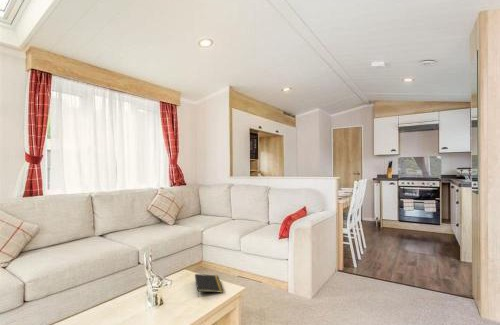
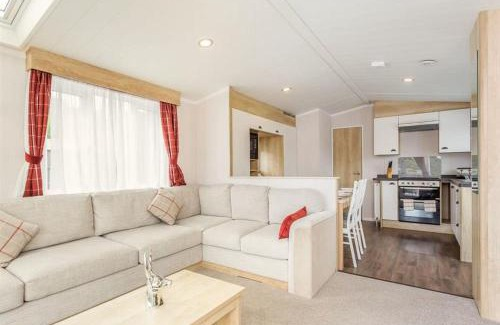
- notepad [194,273,224,297]
